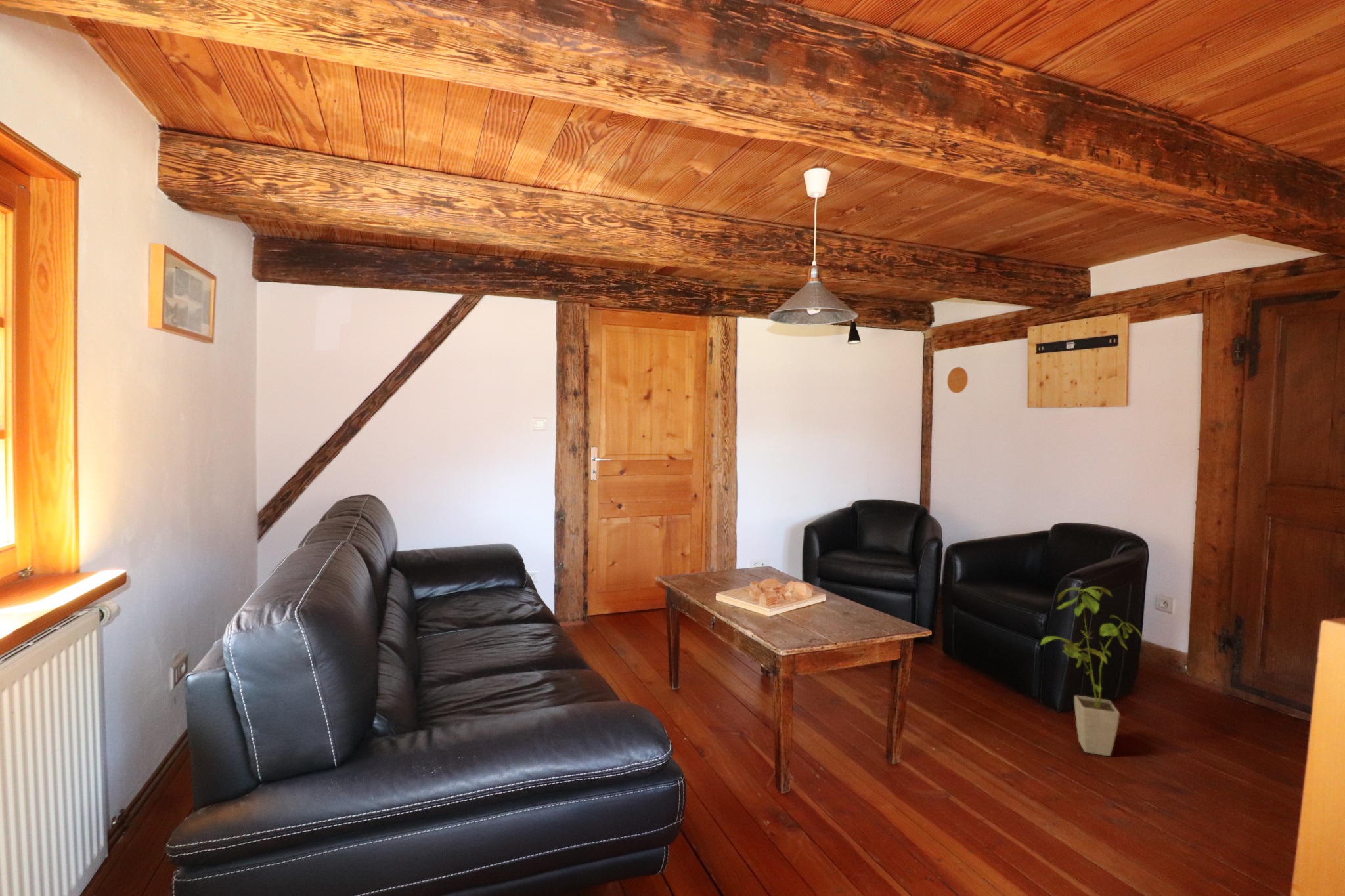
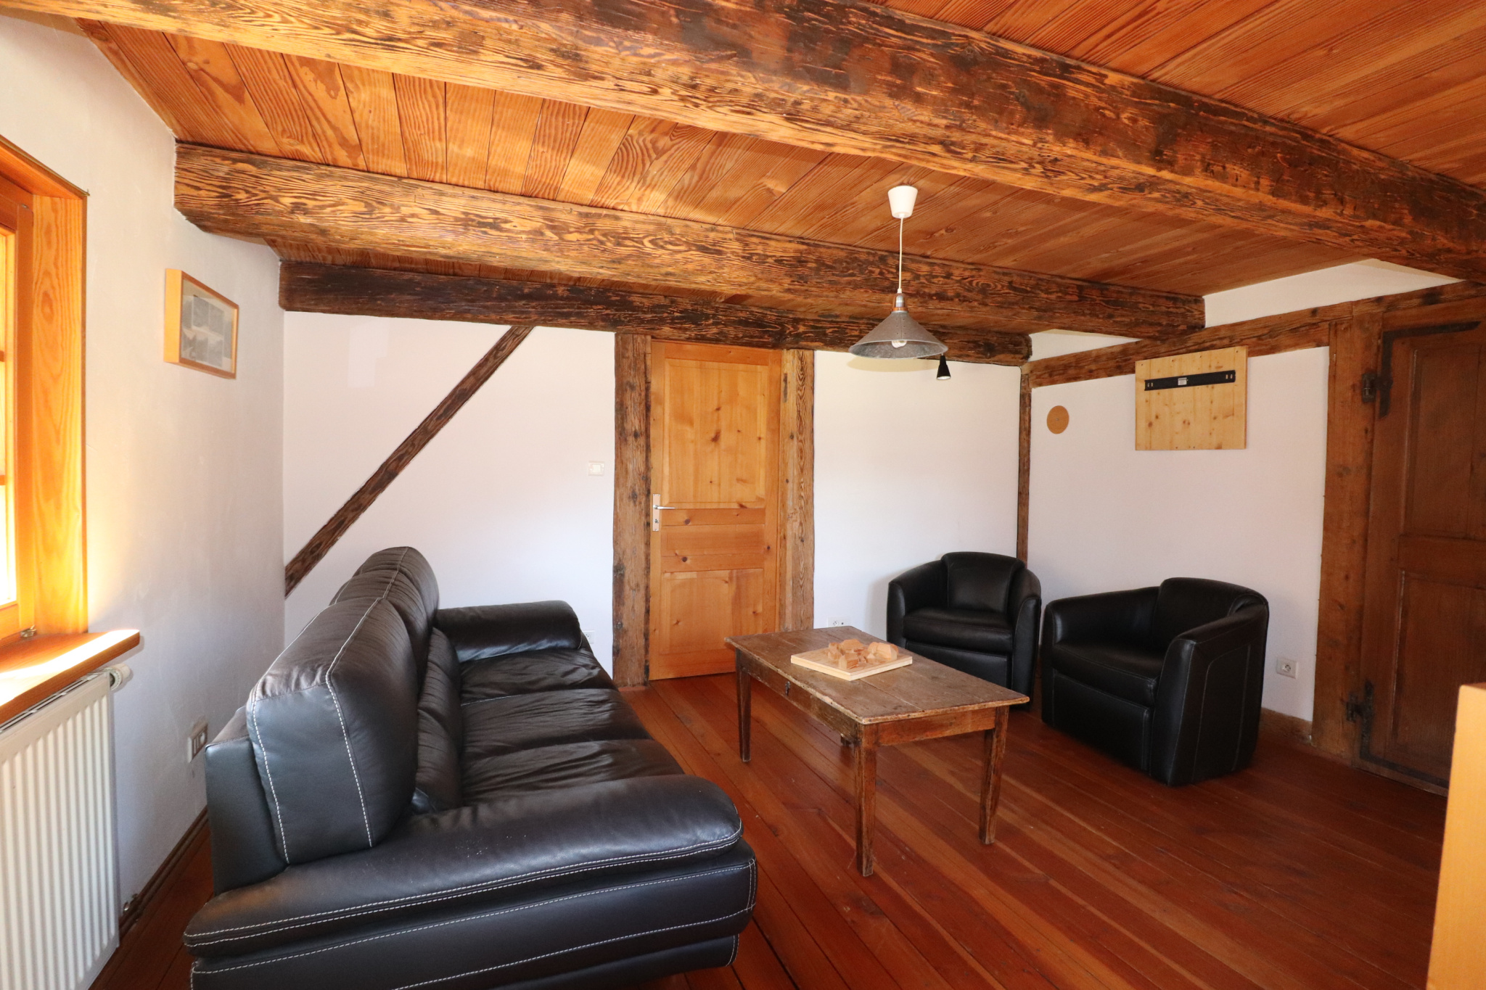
- house plant [1040,586,1144,757]
